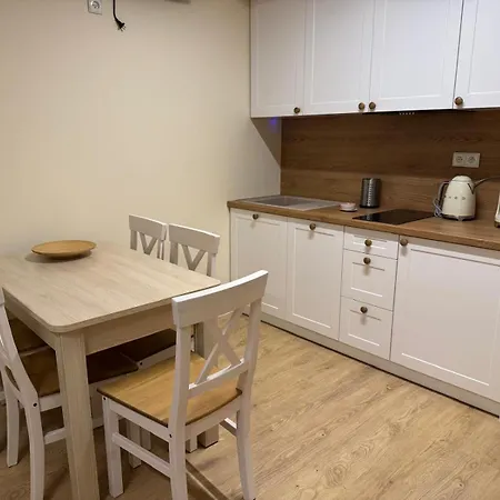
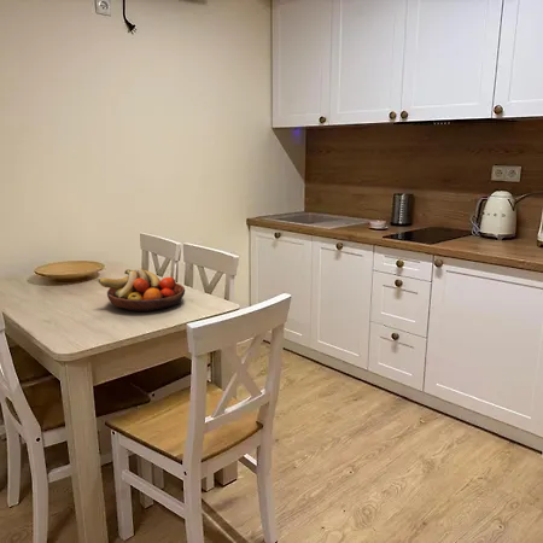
+ fruit bowl [98,268,186,313]
